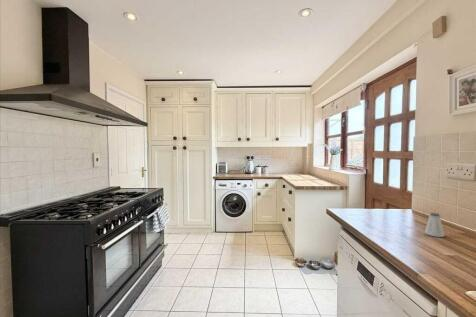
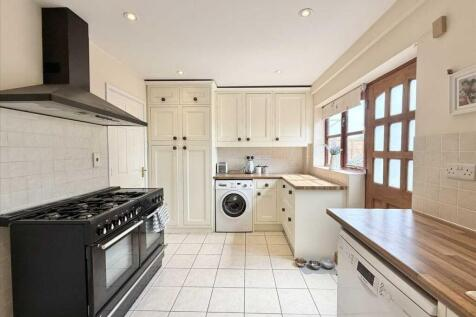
- saltshaker [424,212,445,238]
